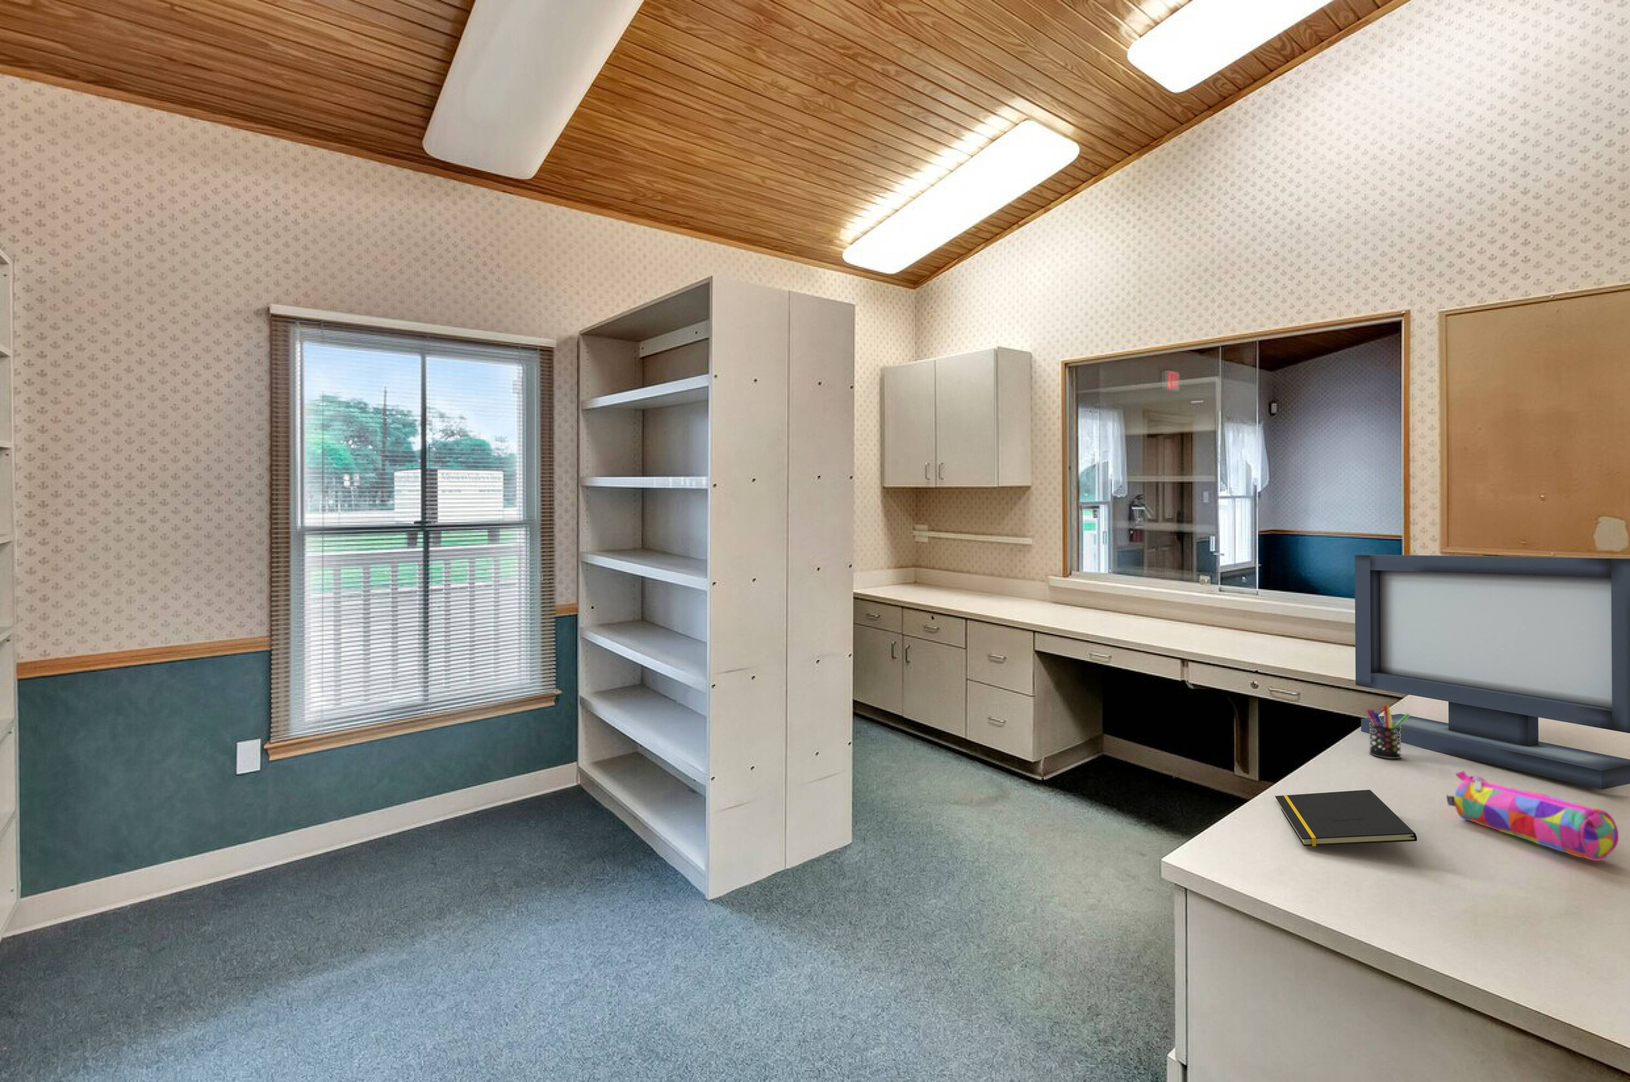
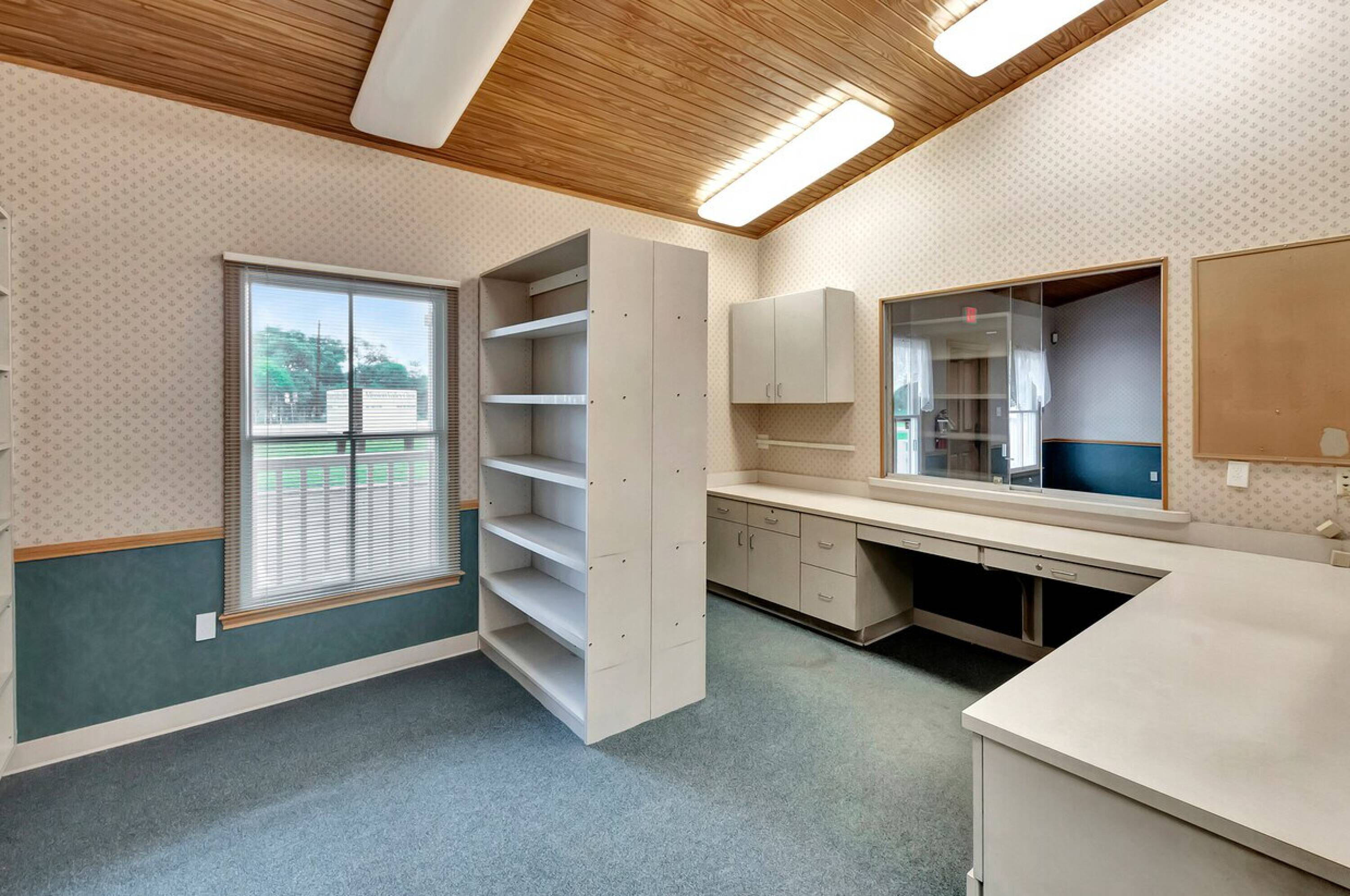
- notepad [1275,789,1417,847]
- monitor [1354,554,1630,790]
- pen holder [1366,704,1410,760]
- pencil case [1445,770,1619,861]
